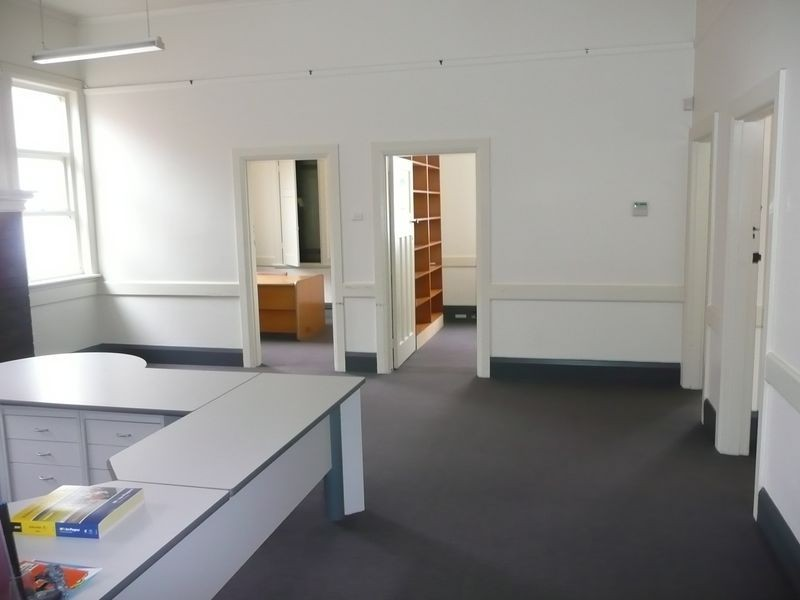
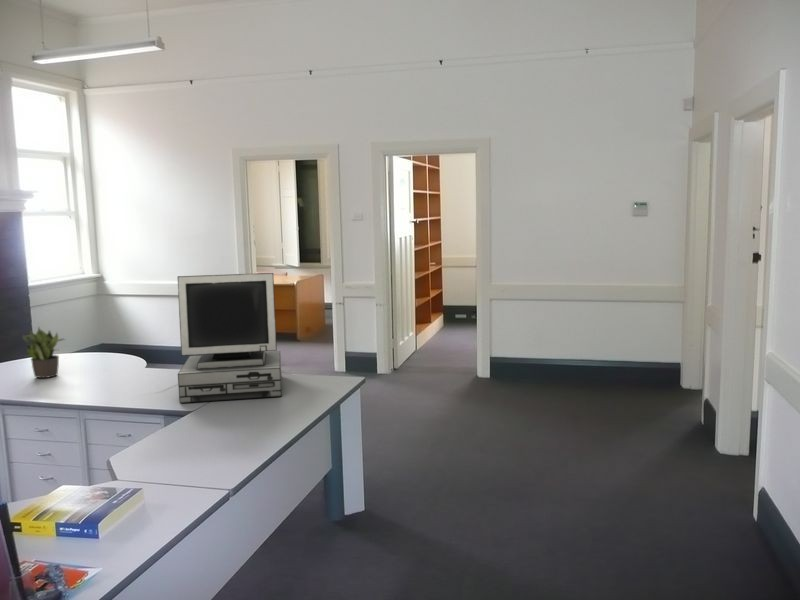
+ potted plant [22,326,66,379]
+ monitor [177,272,283,404]
